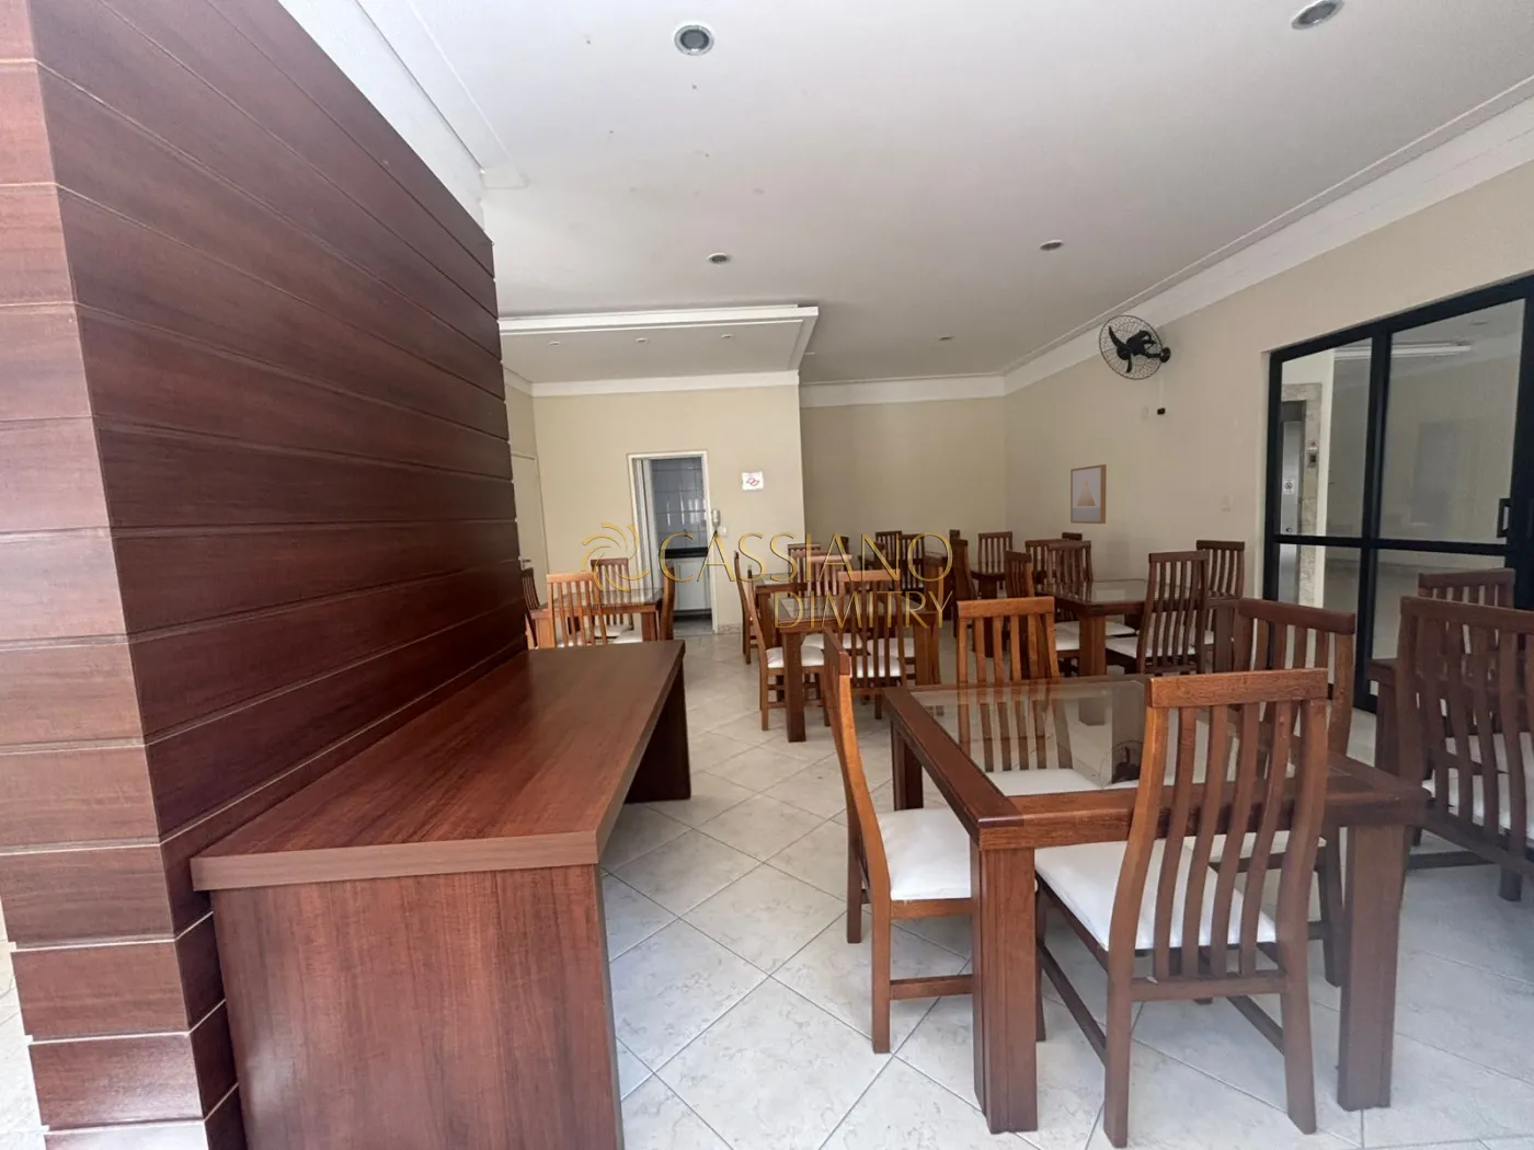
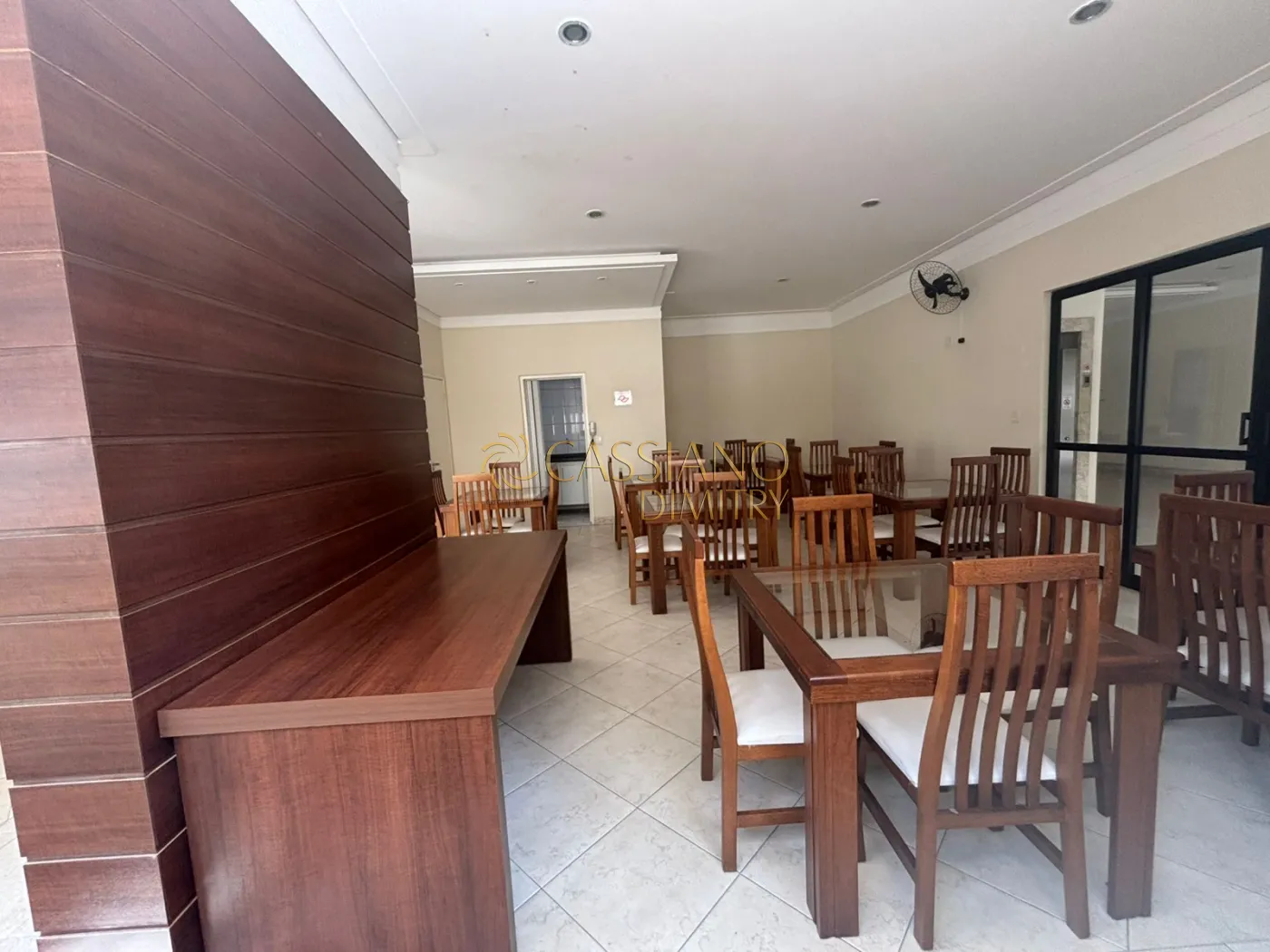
- wall art [1069,464,1108,524]
